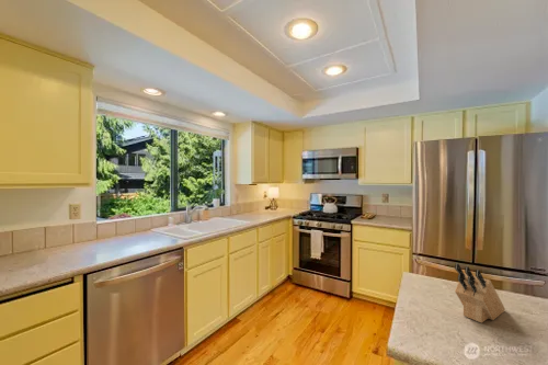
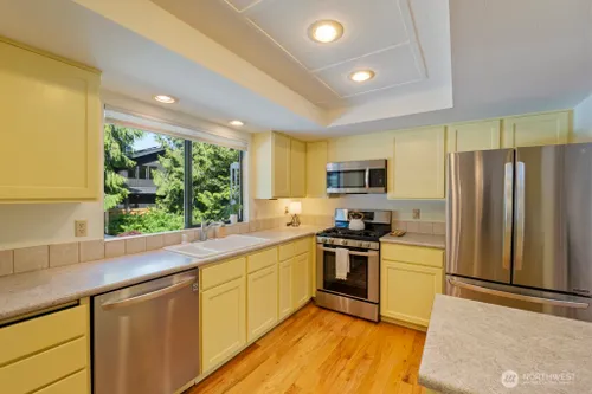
- knife block [454,262,506,324]
